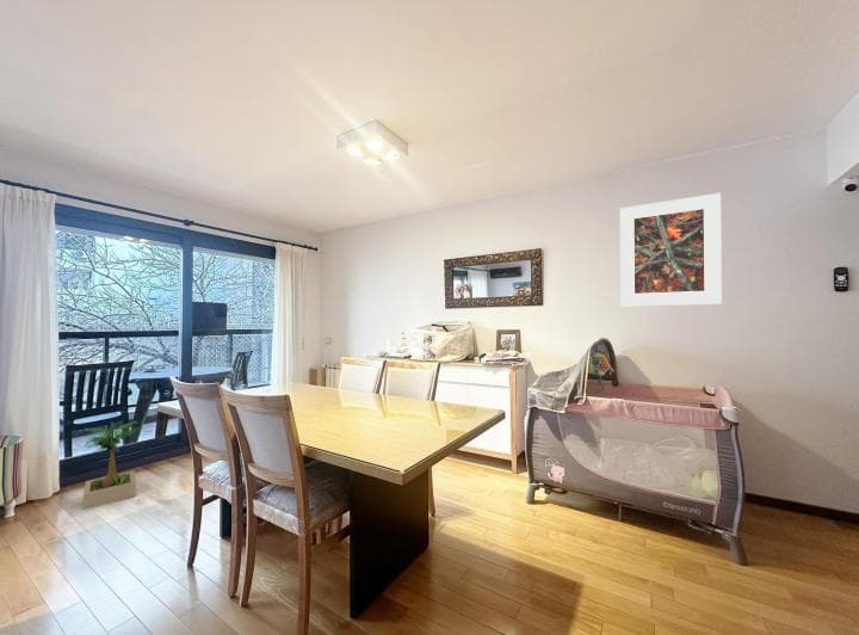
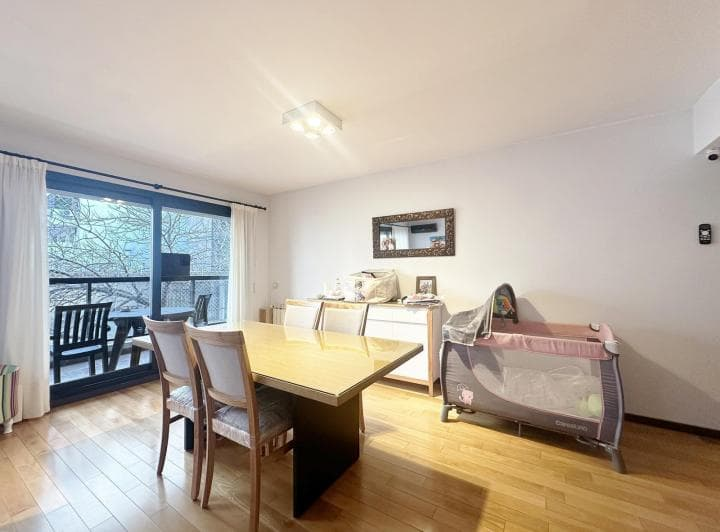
- potted plant [82,420,144,511]
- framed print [619,192,723,307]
